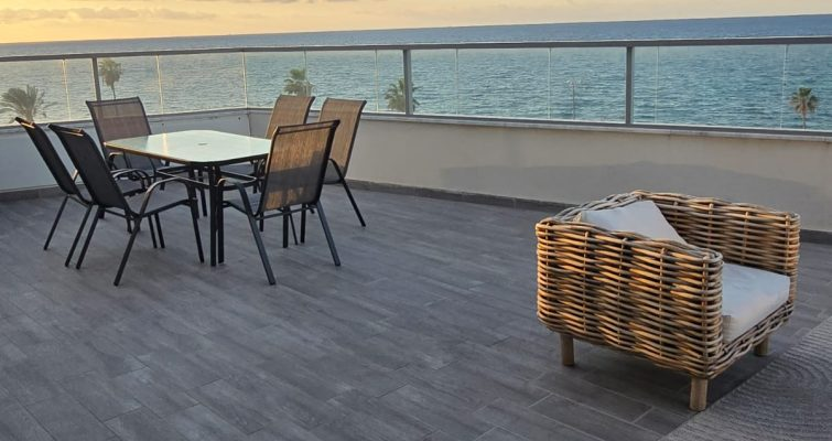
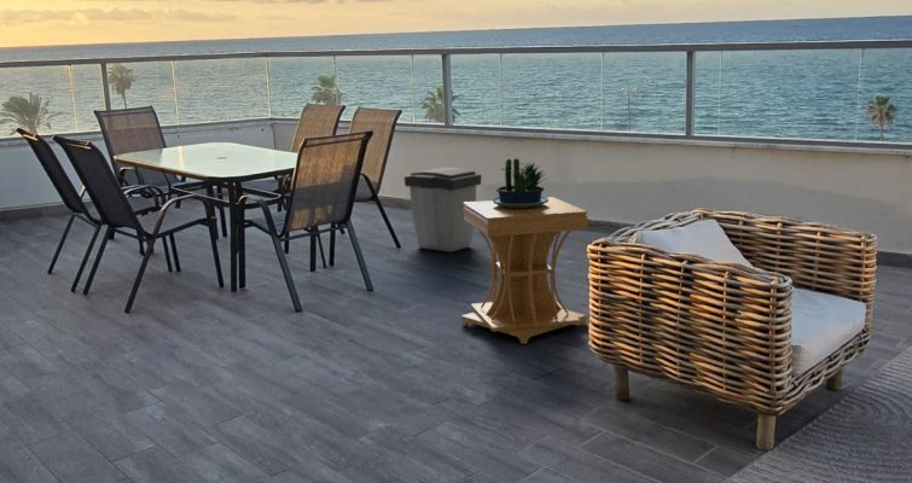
+ side table [460,196,589,345]
+ potted plant [490,157,550,208]
+ trash can [403,167,482,254]
